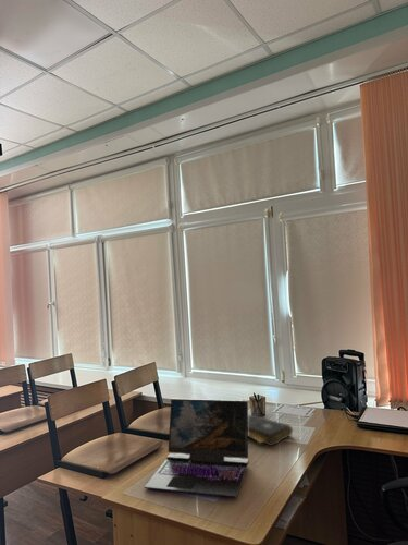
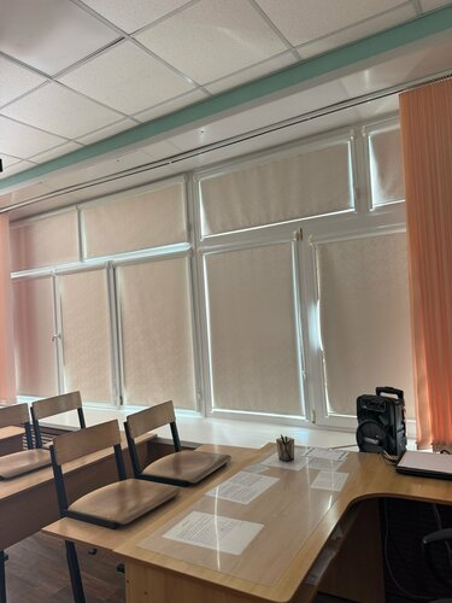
- laptop [144,398,250,499]
- book [248,413,294,447]
